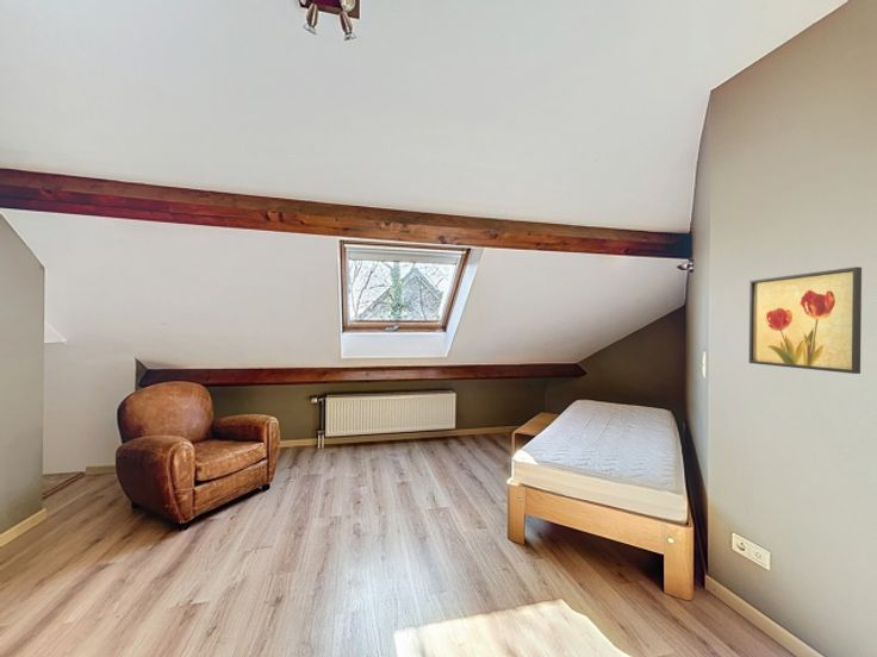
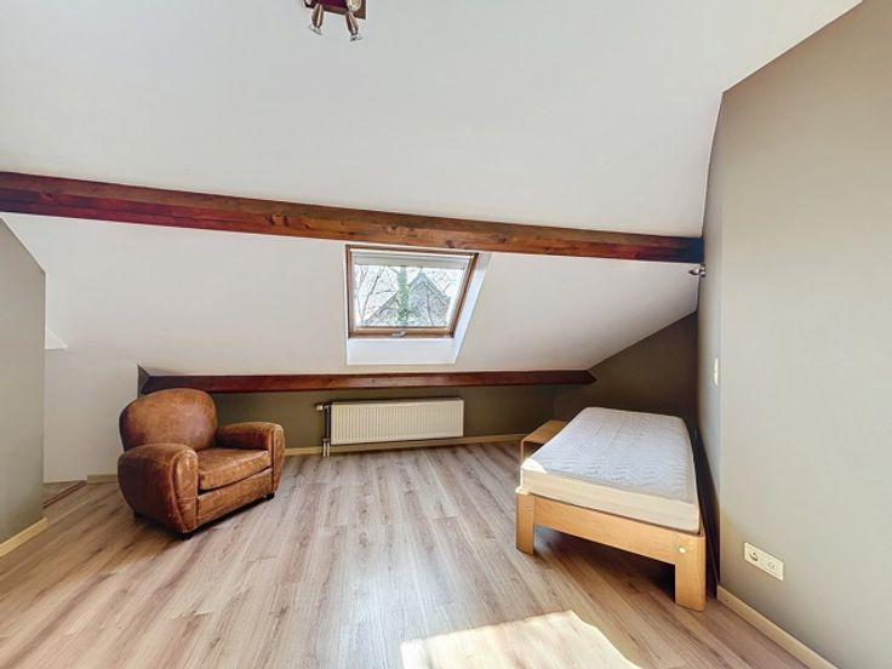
- wall art [748,265,863,375]
